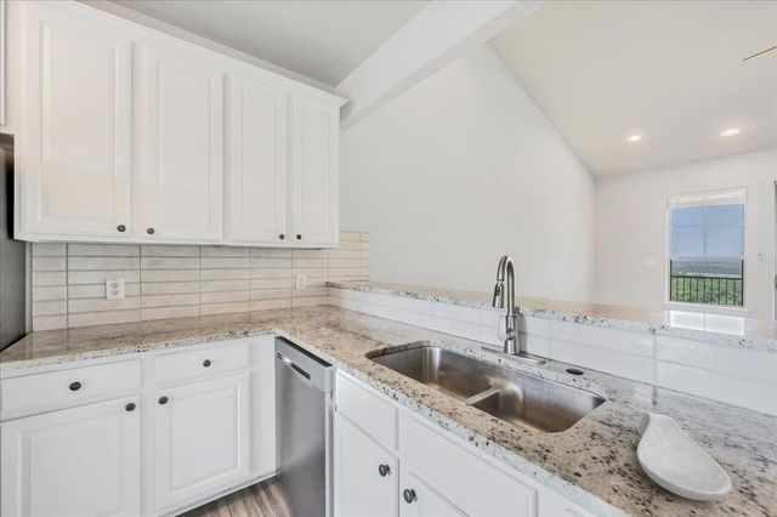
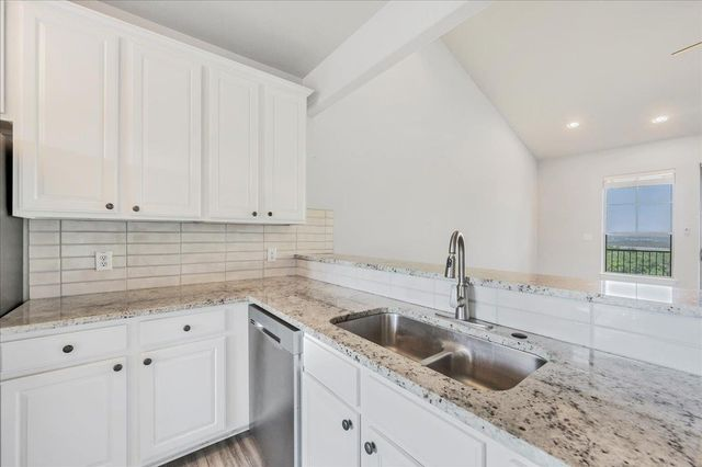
- spoon rest [636,410,733,502]
